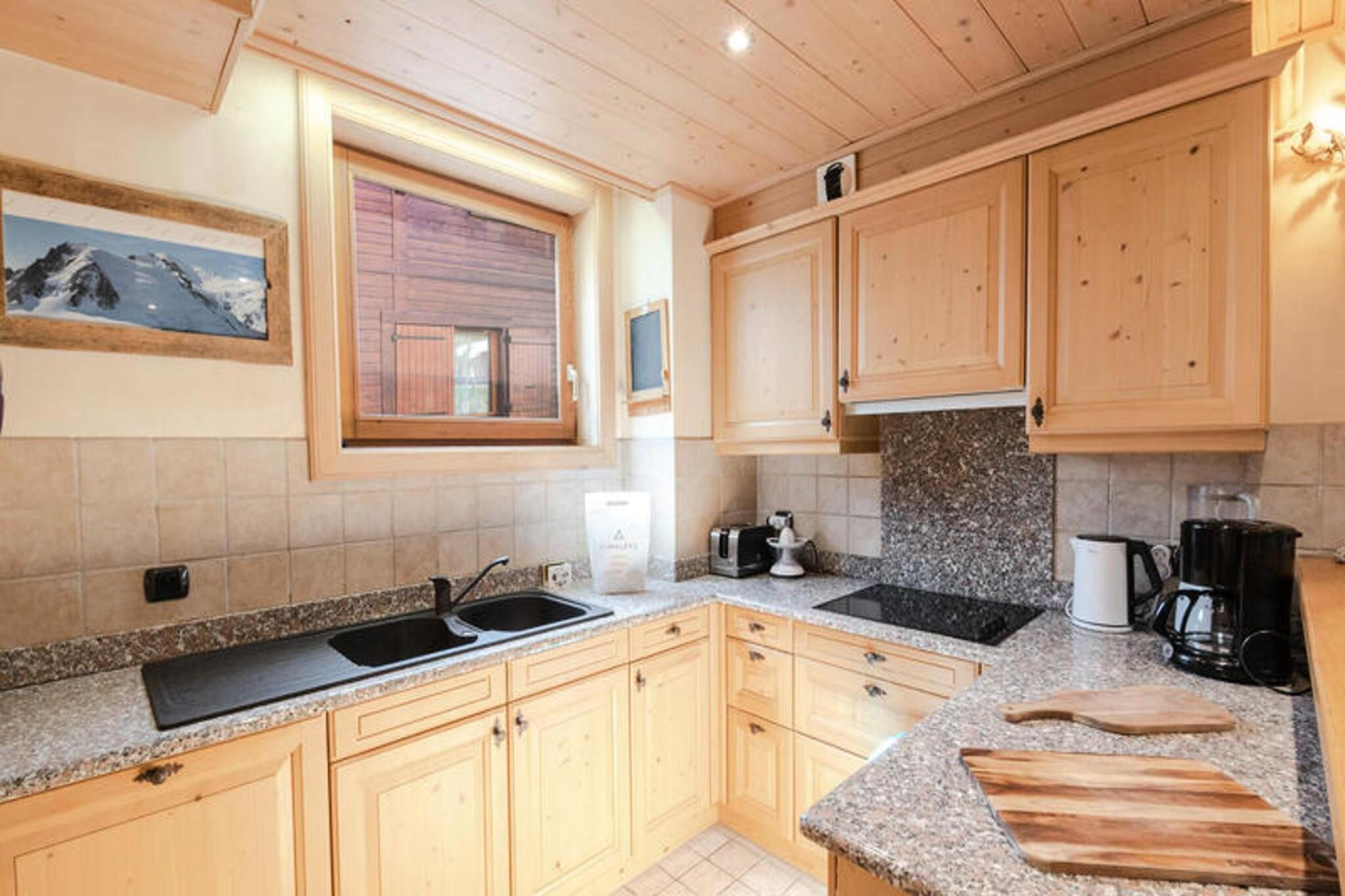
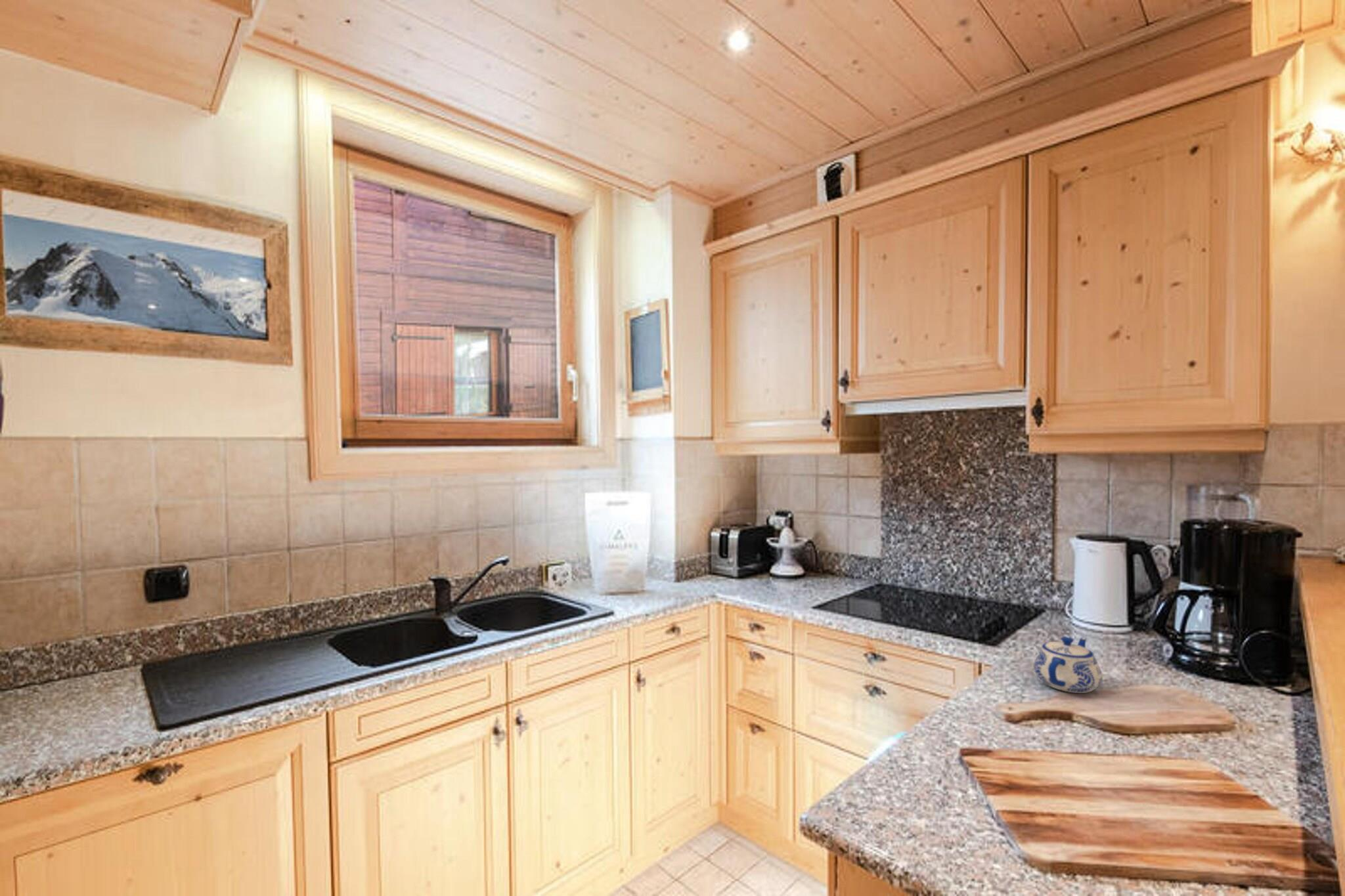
+ teapot [1033,636,1103,694]
